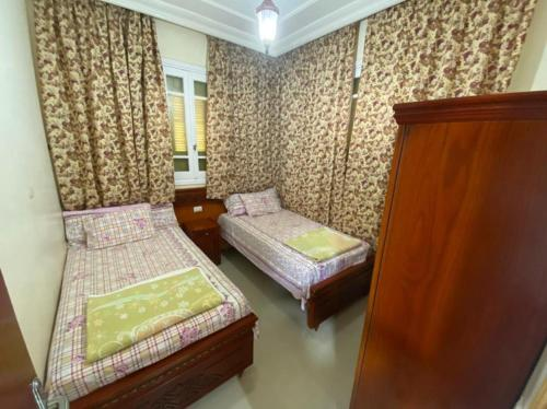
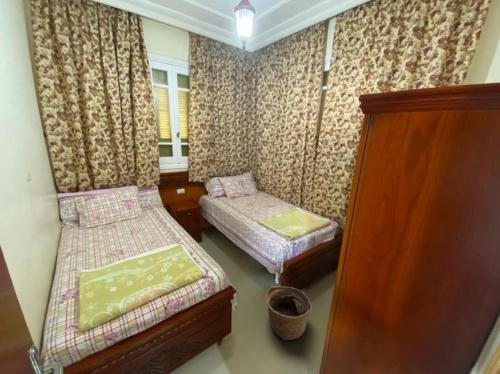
+ basket [265,285,312,341]
